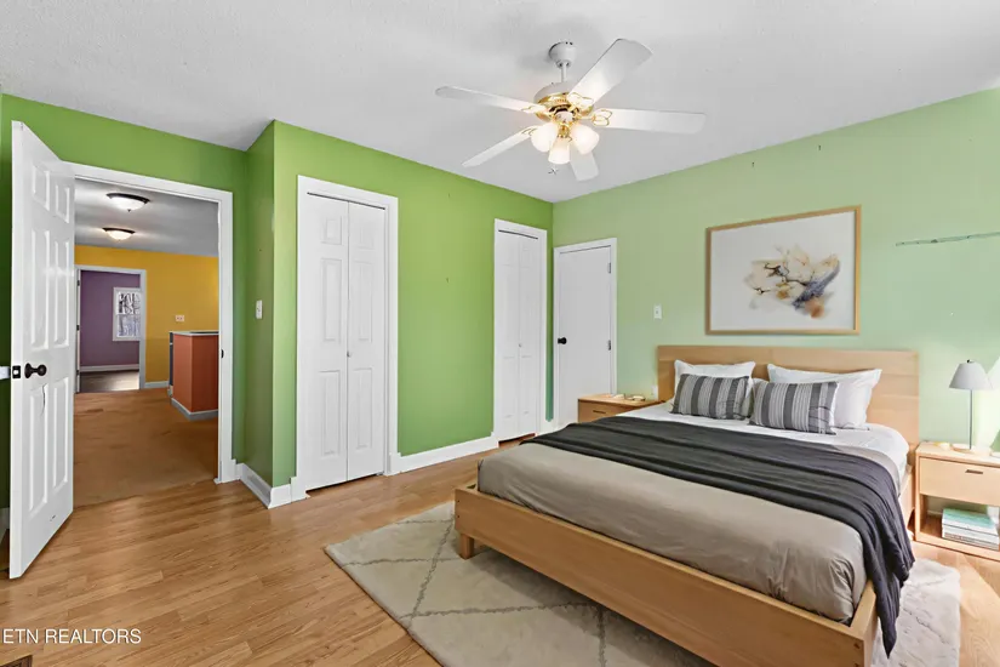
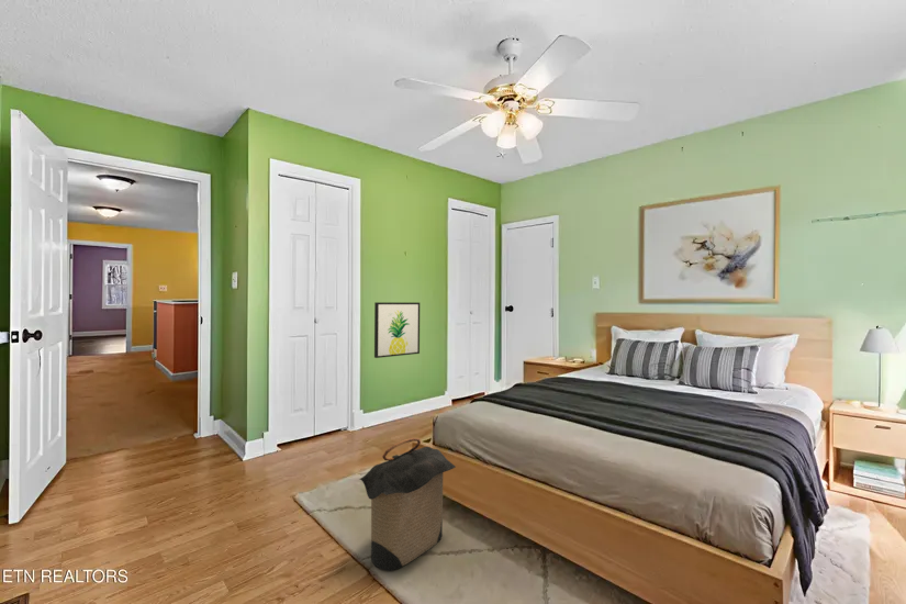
+ wall art [373,301,421,359]
+ laundry hamper [358,437,457,572]
